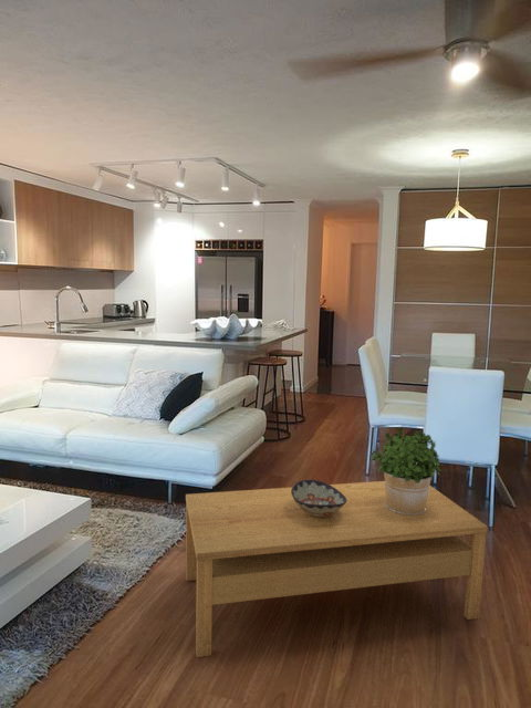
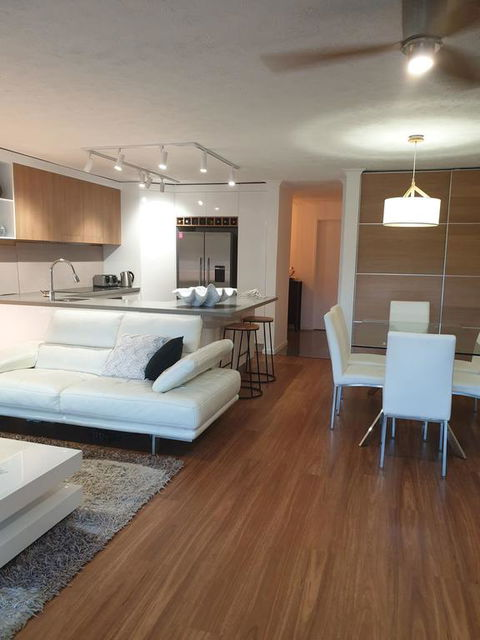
- potted plant [369,425,442,516]
- coffee table [185,480,489,658]
- decorative bowl [291,479,347,517]
